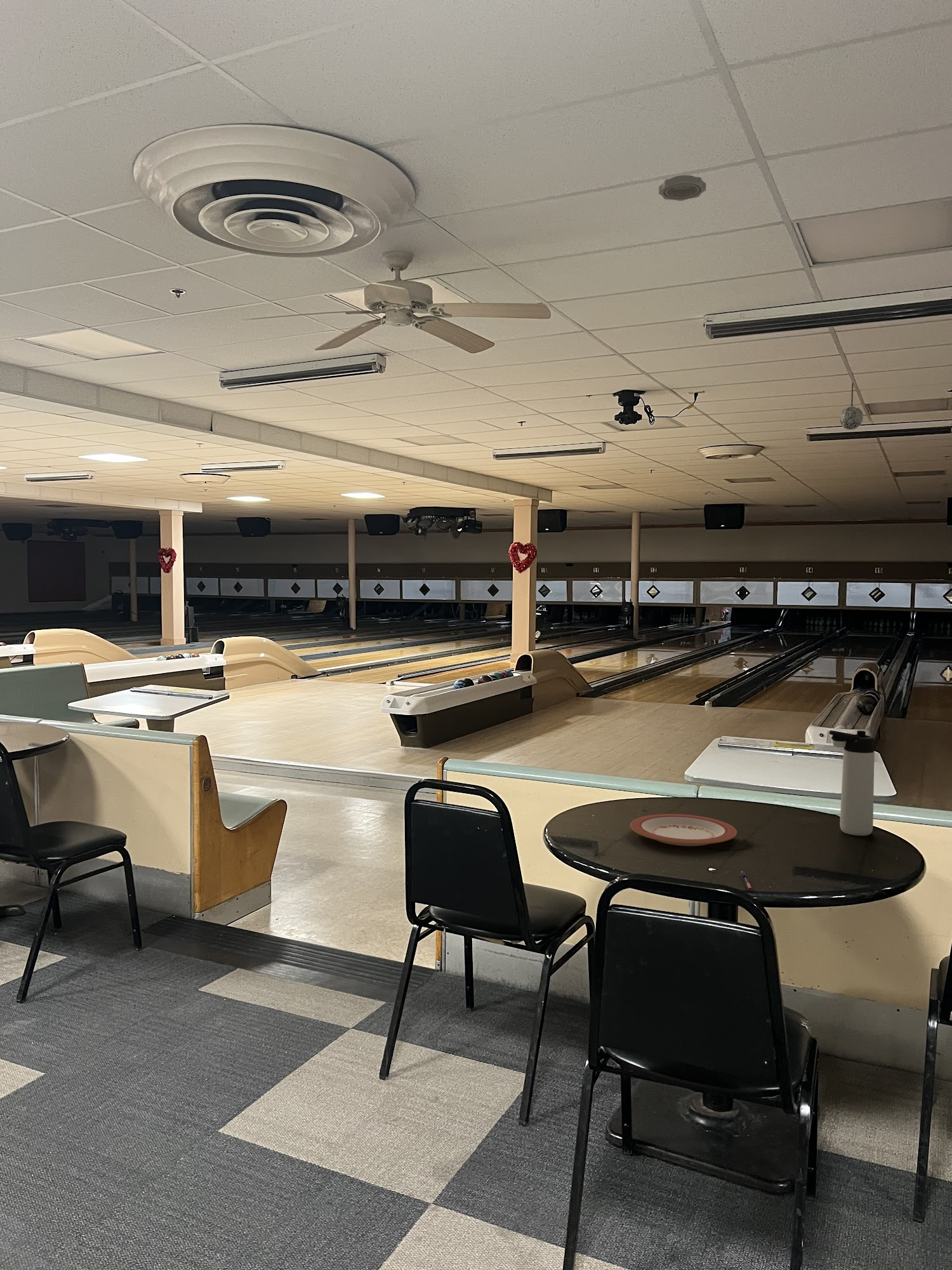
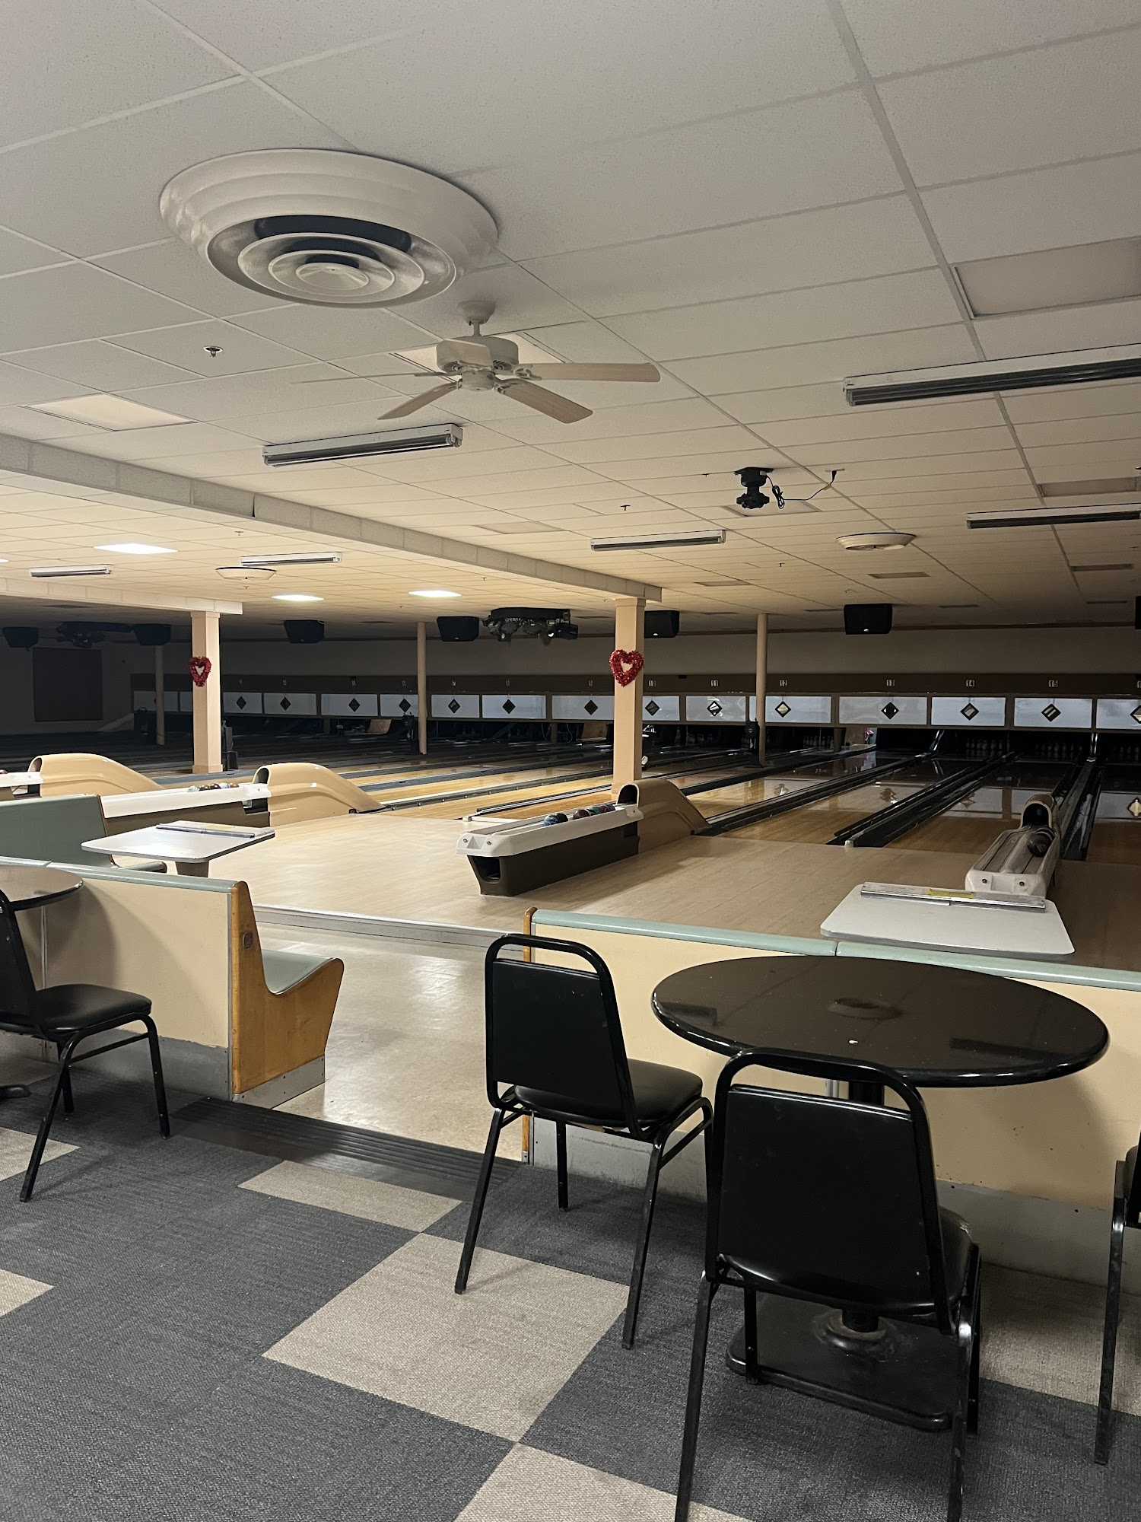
- smoke detector [658,175,706,201]
- disco ball [839,382,864,430]
- plate [630,813,737,846]
- thermos bottle [828,730,875,836]
- pen [740,871,753,891]
